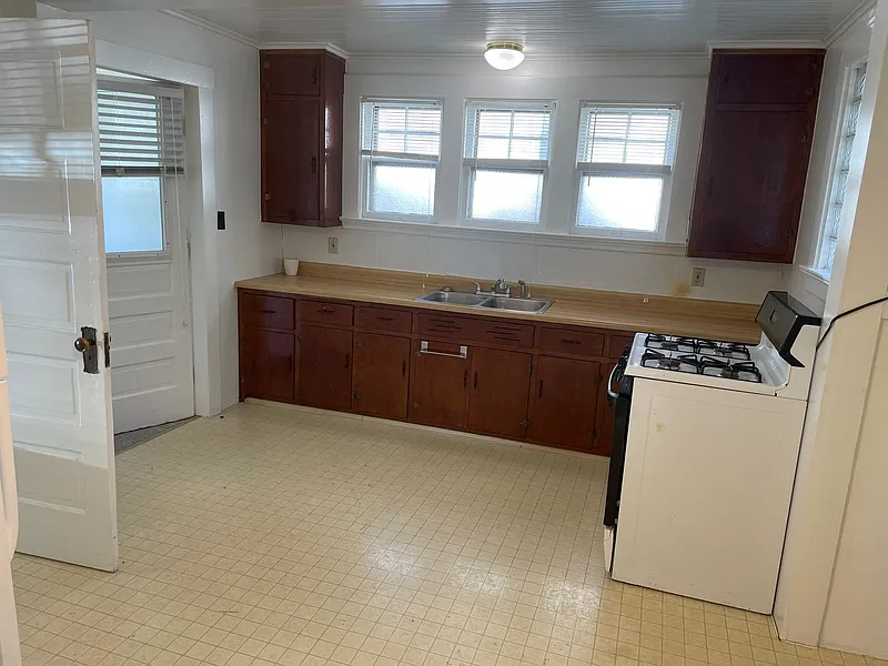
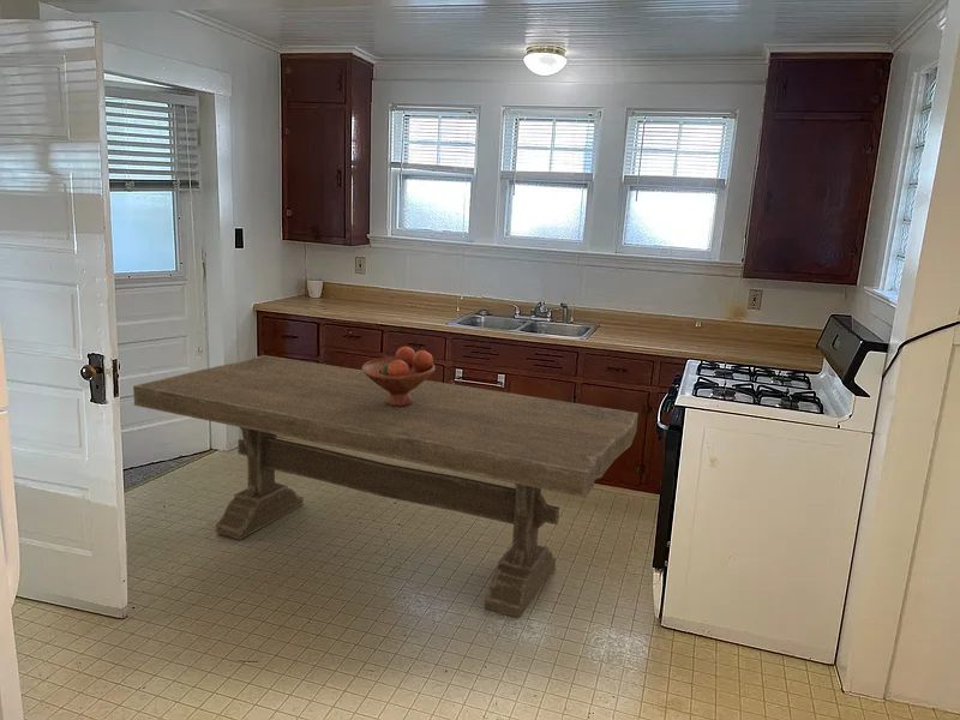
+ fruit bowl [361,346,437,407]
+ dining table [132,354,640,619]
